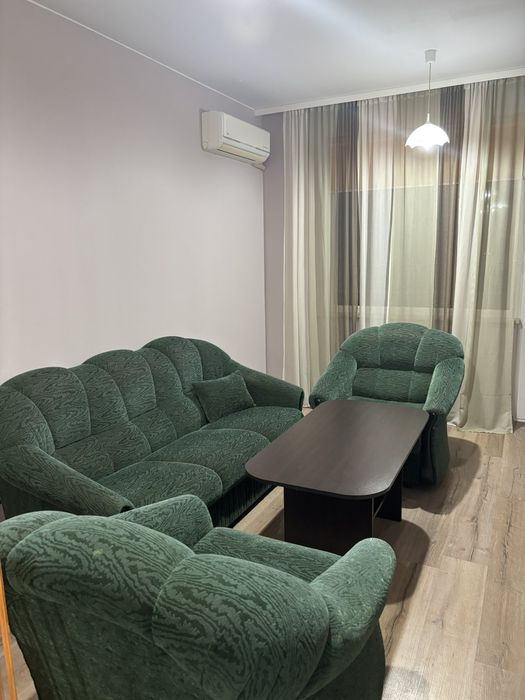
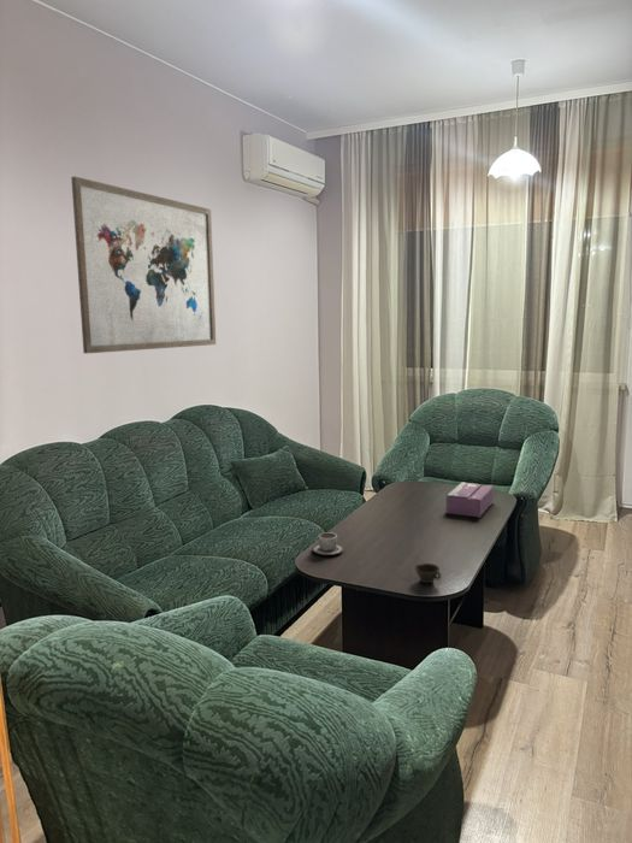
+ wall art [70,176,217,355]
+ cup [413,562,442,584]
+ tissue box [444,481,495,518]
+ cup [312,531,344,556]
